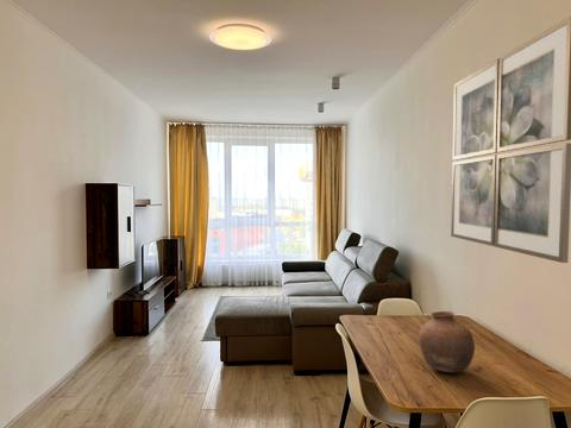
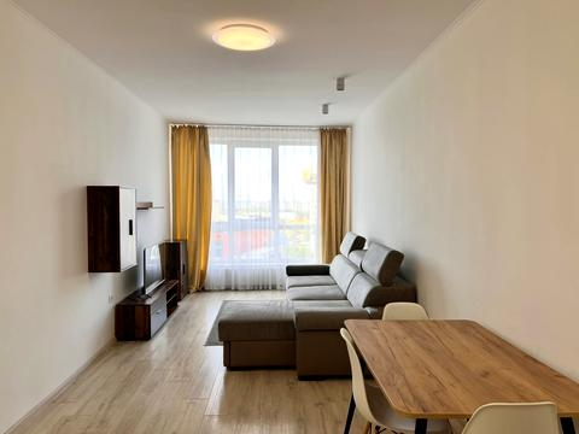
- wall art [450,15,571,264]
- pottery [418,310,476,373]
